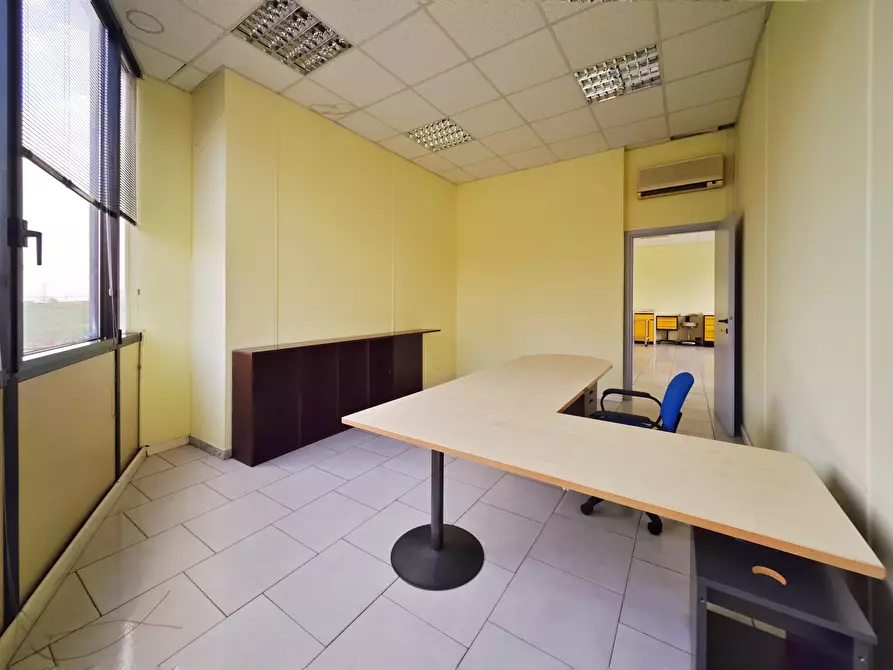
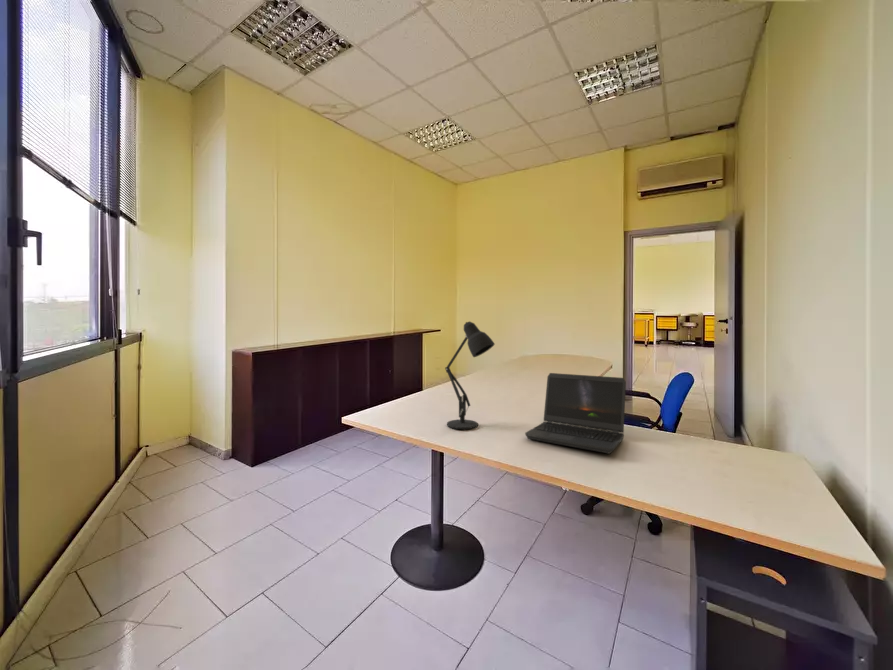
+ desk lamp [444,320,496,430]
+ laptop computer [524,372,627,455]
